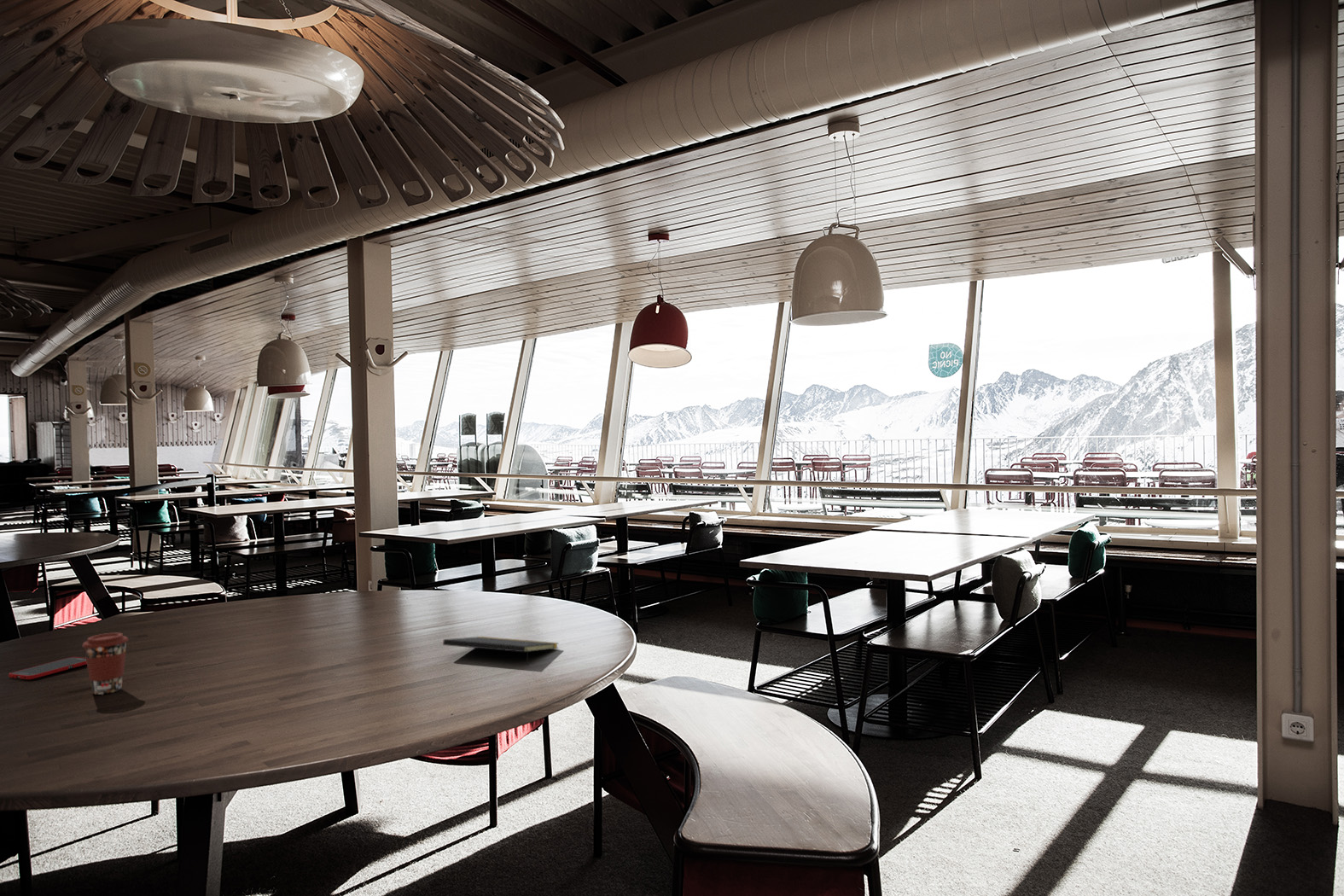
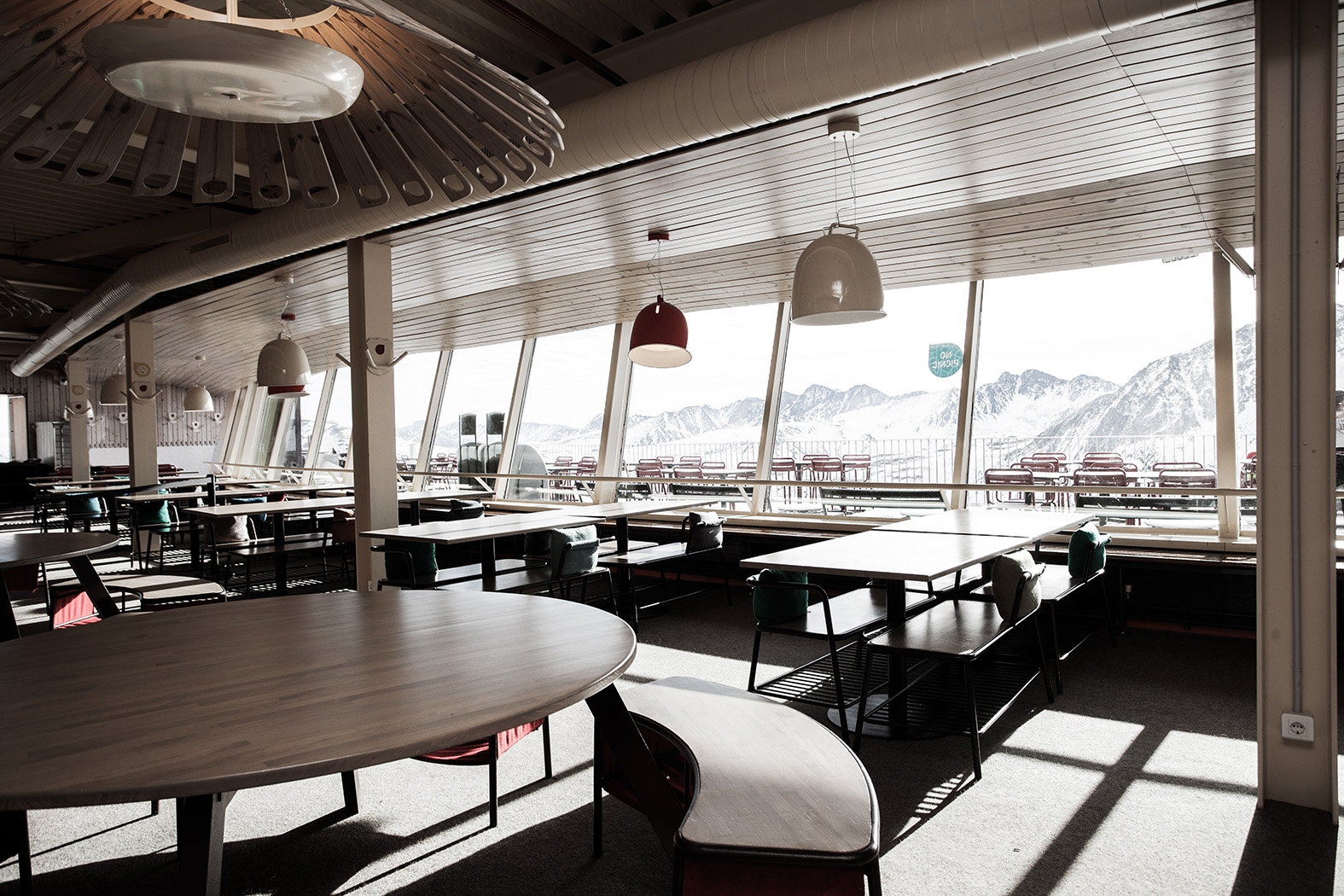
- cell phone [8,656,87,680]
- notepad [442,636,560,666]
- coffee cup [81,632,130,695]
